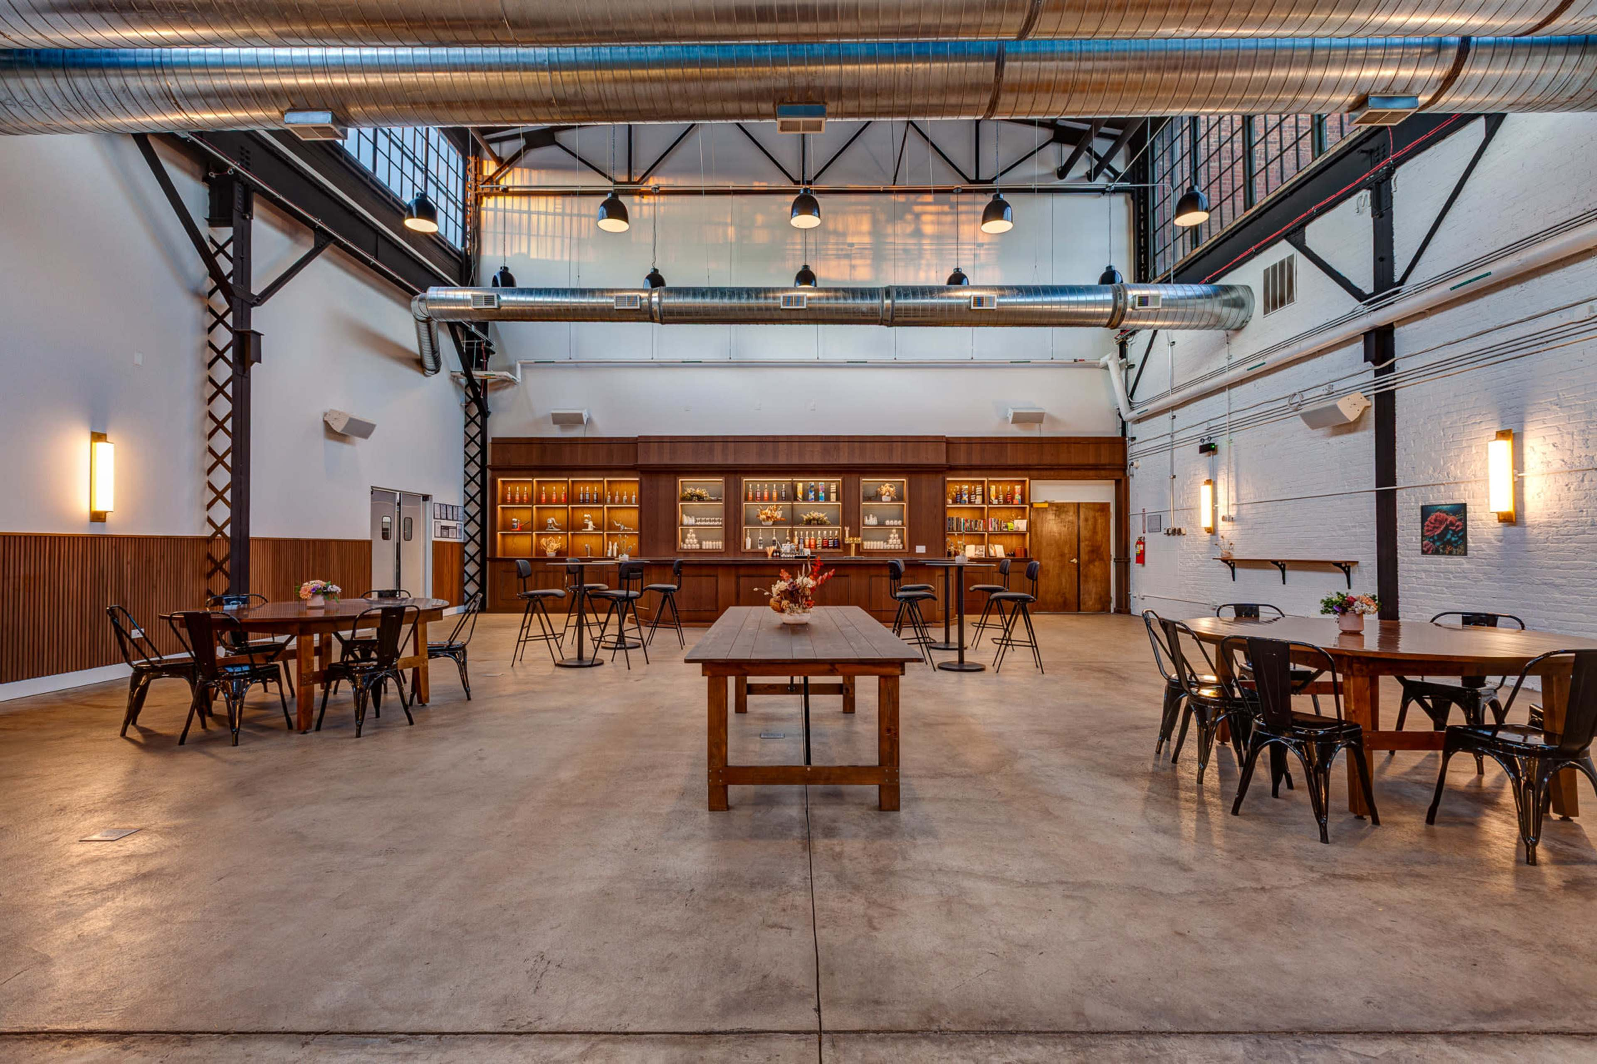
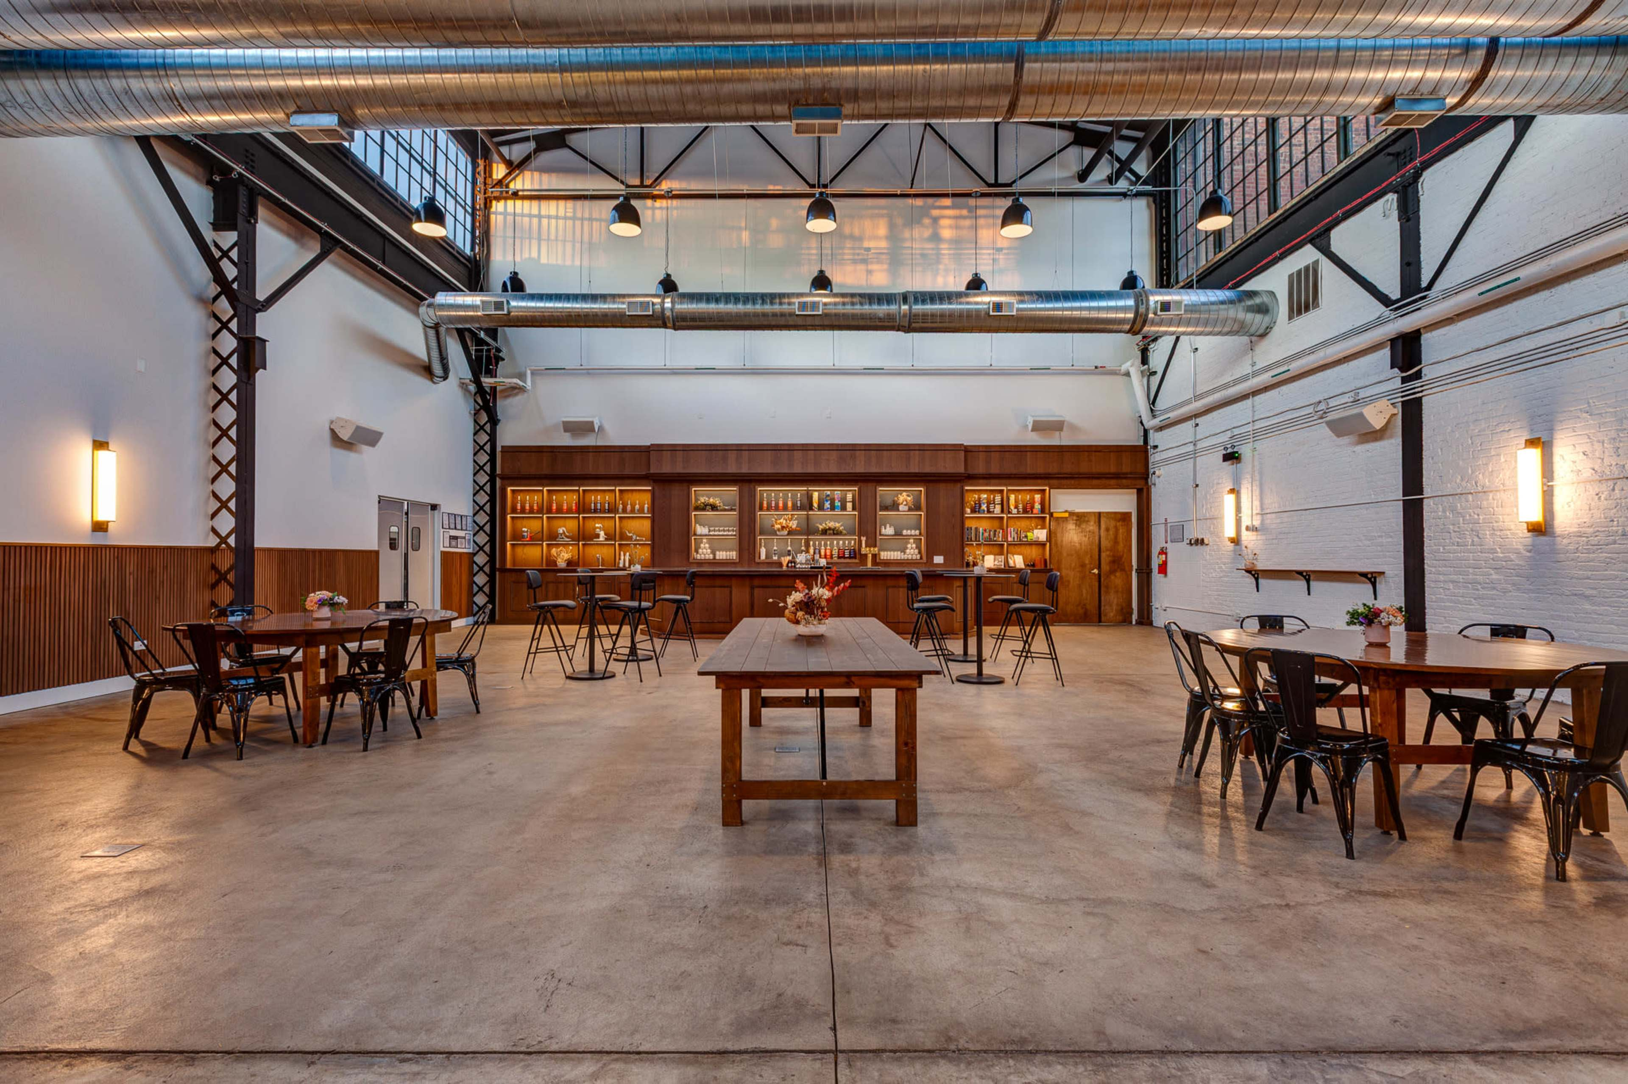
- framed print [1420,502,1468,557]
